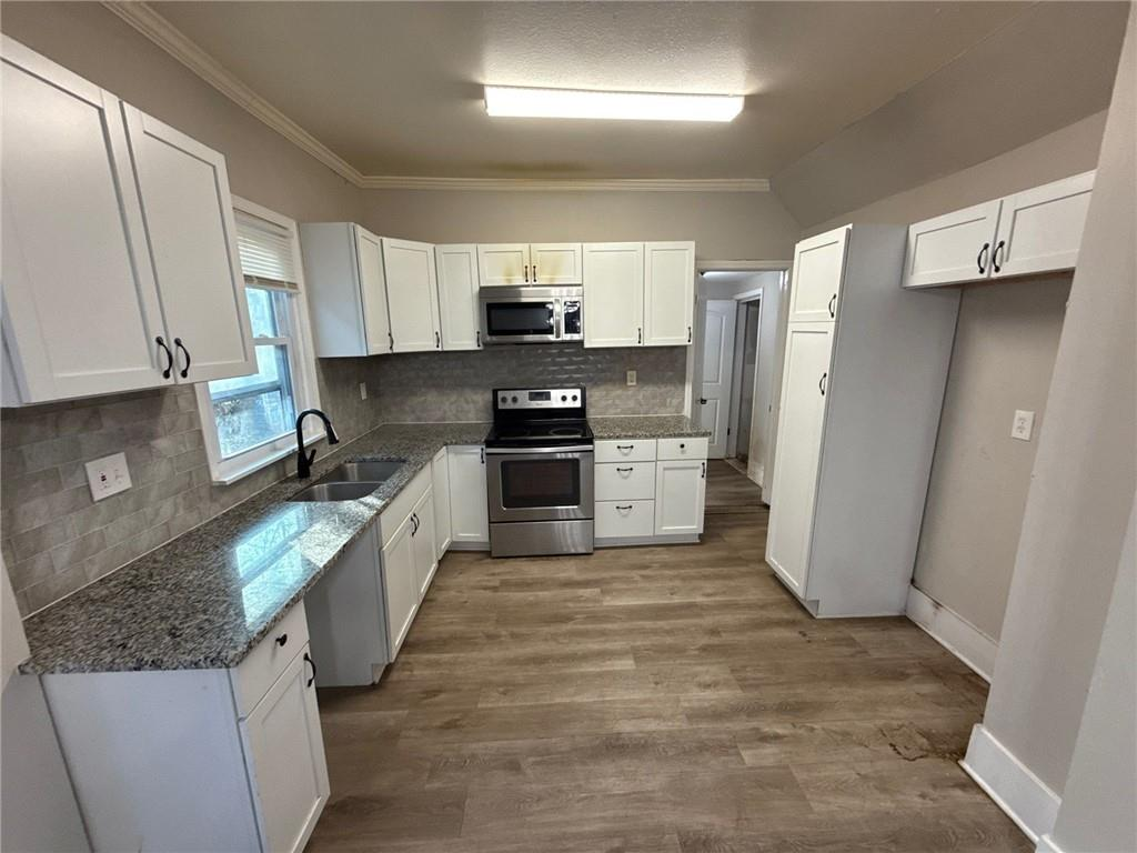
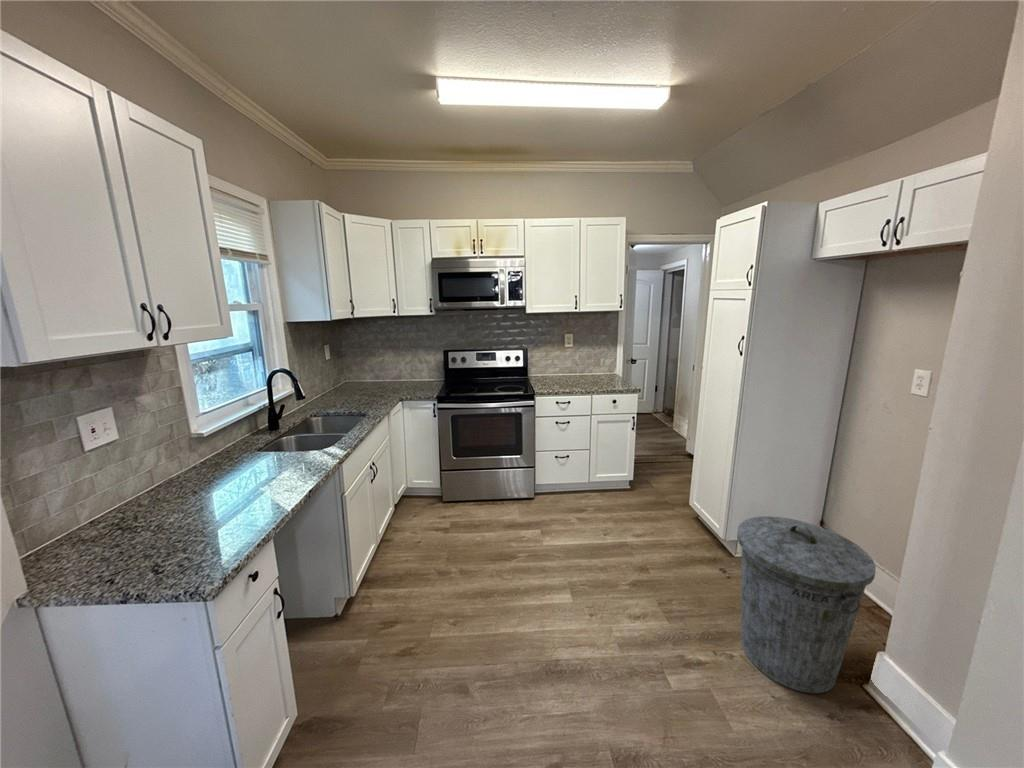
+ trash can [736,515,877,694]
